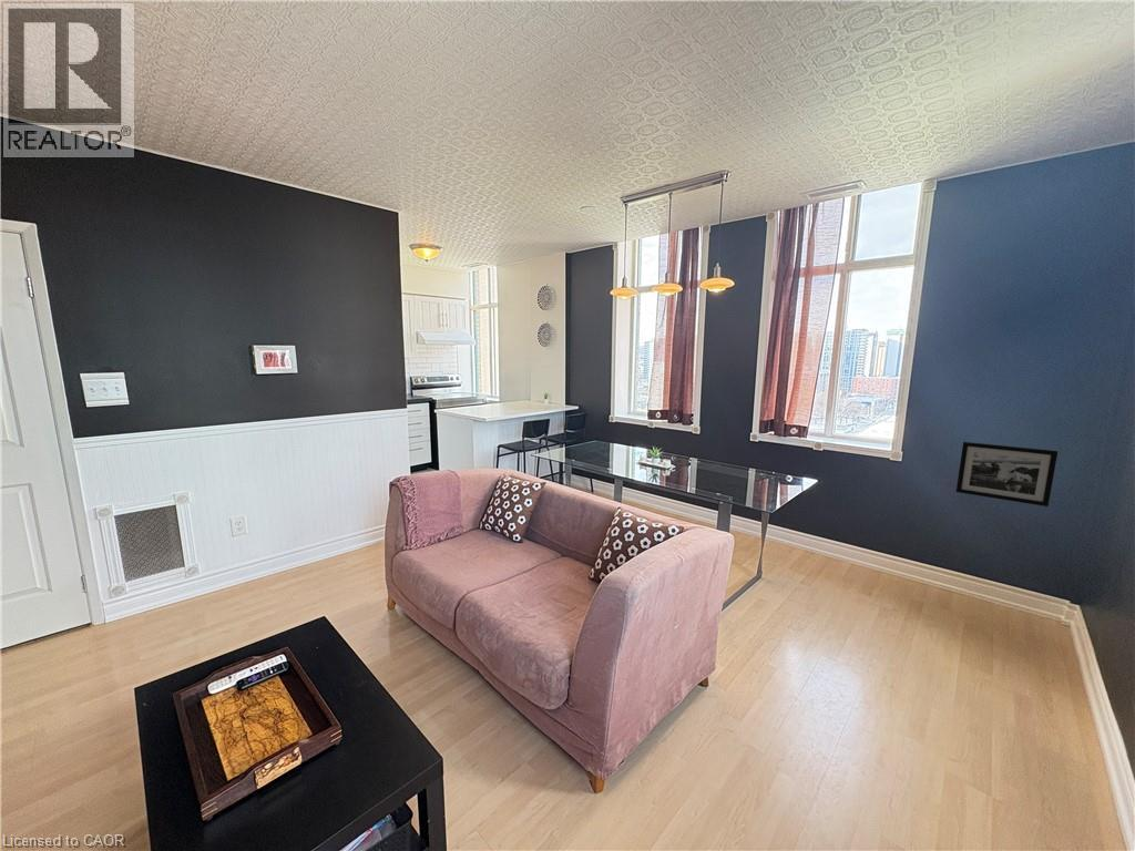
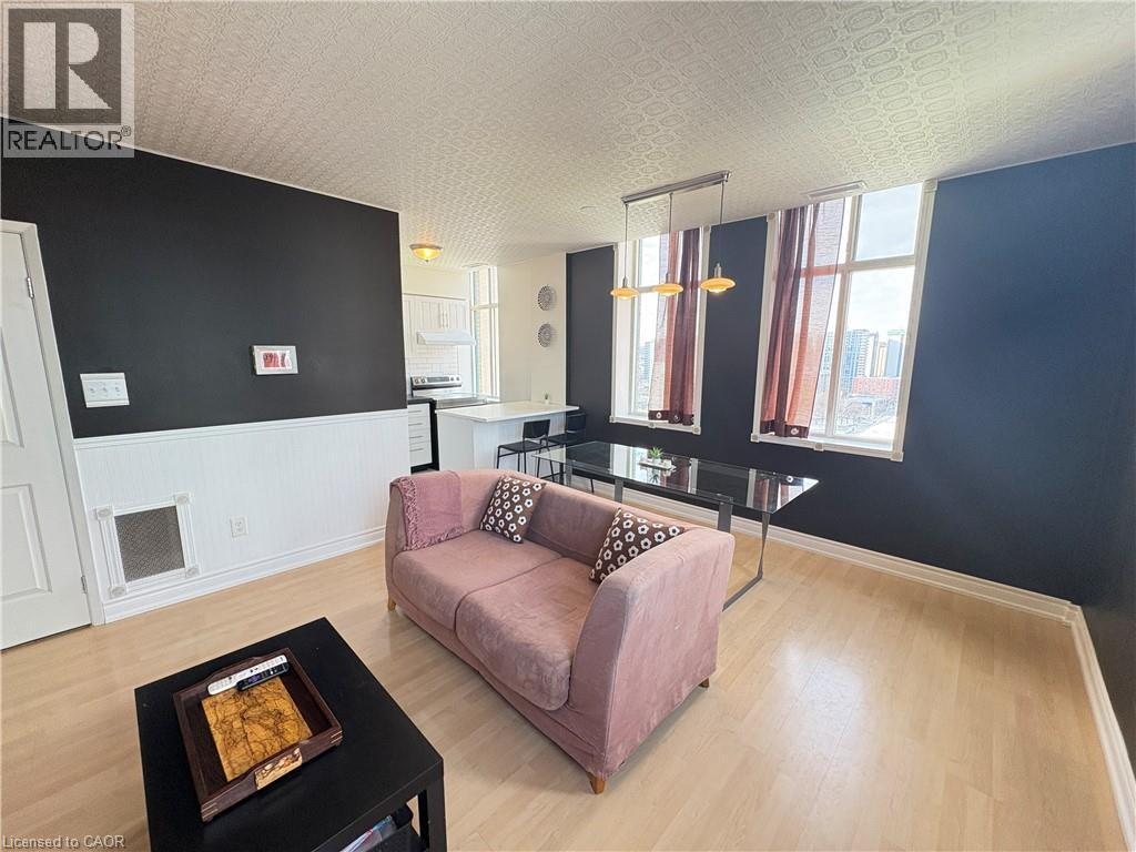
- picture frame [955,441,1059,507]
